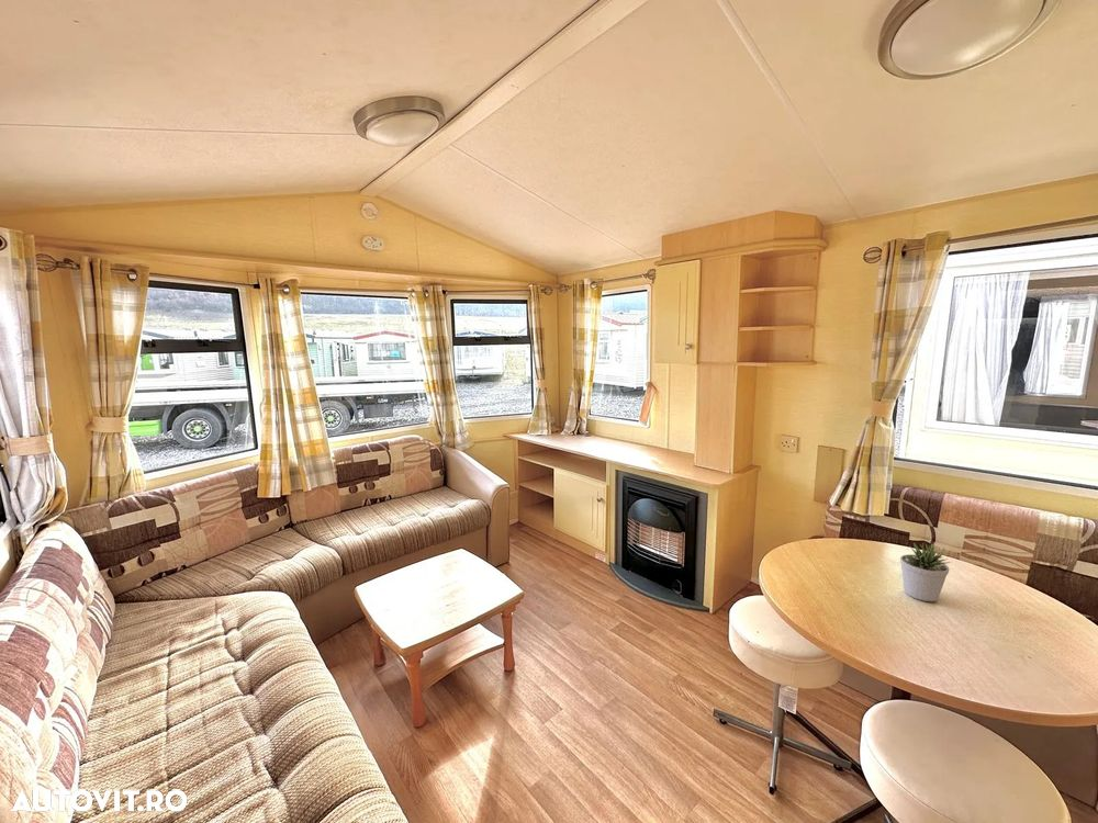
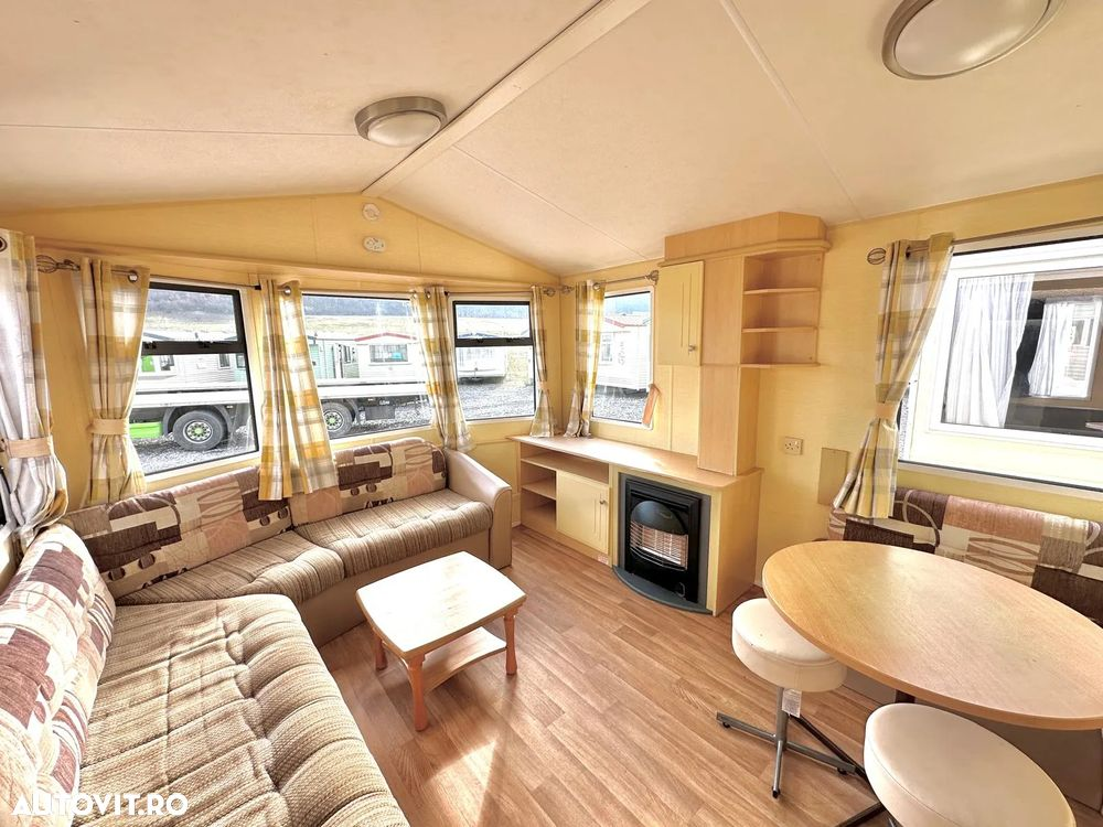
- potted plant [899,542,951,602]
